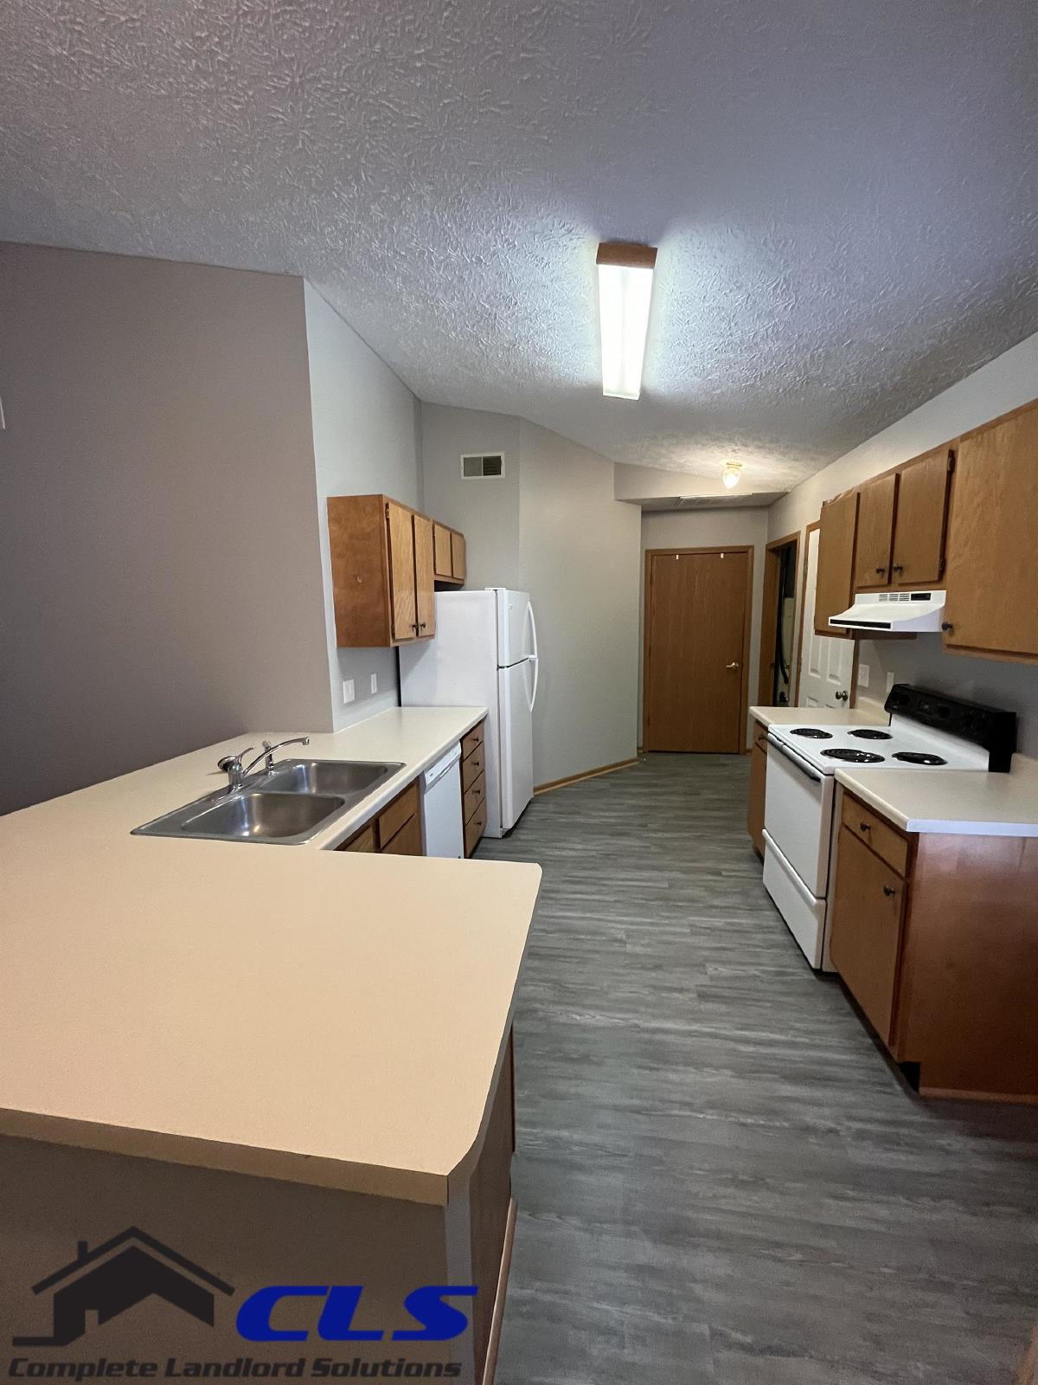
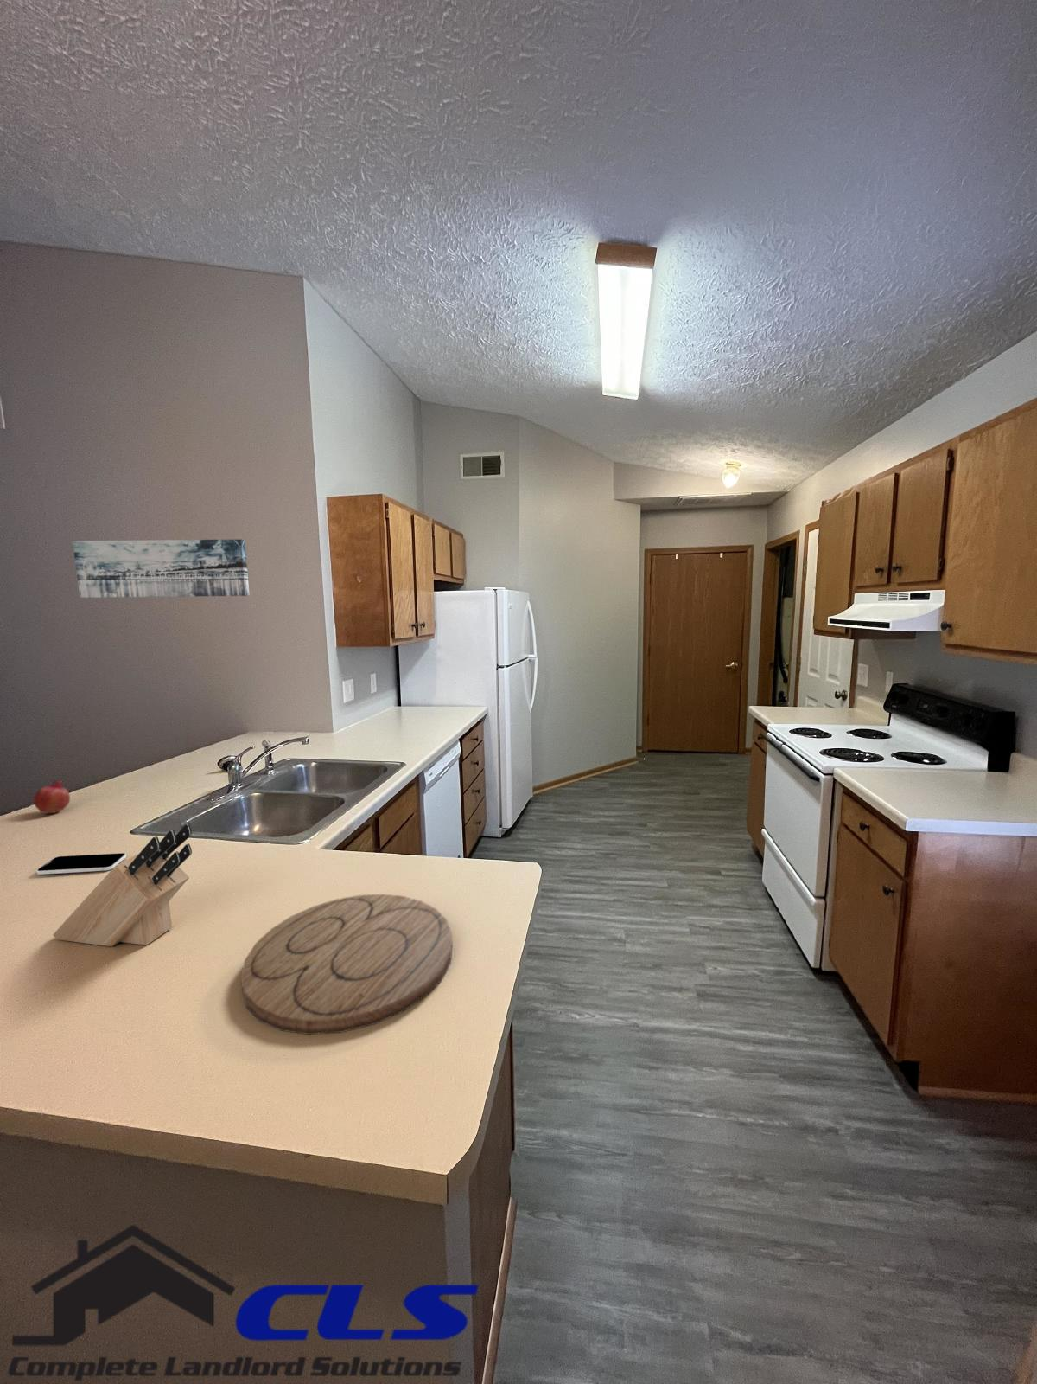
+ smartphone [36,852,127,875]
+ knife block [52,824,193,947]
+ wall art [72,538,251,598]
+ fruit [33,779,71,815]
+ cutting board [241,894,453,1035]
